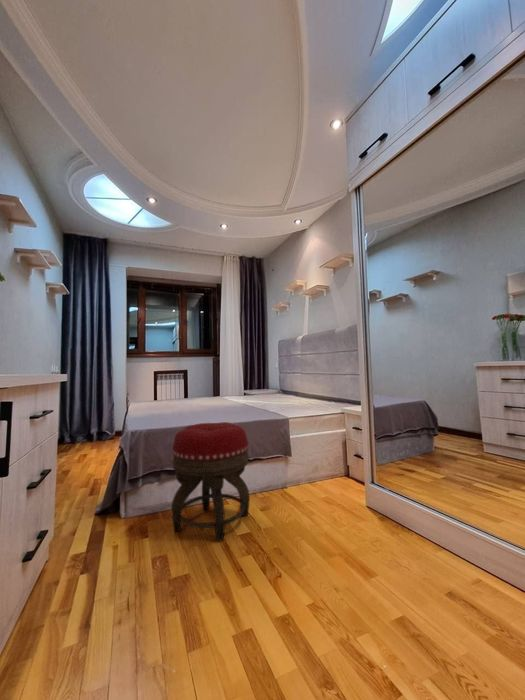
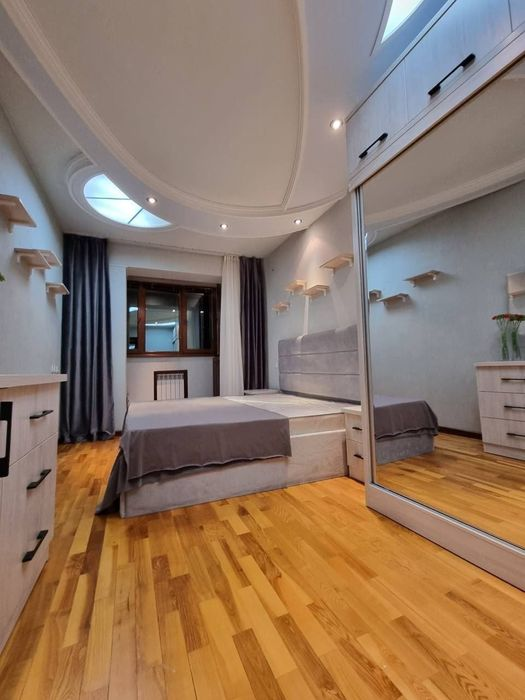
- footstool [170,421,251,543]
